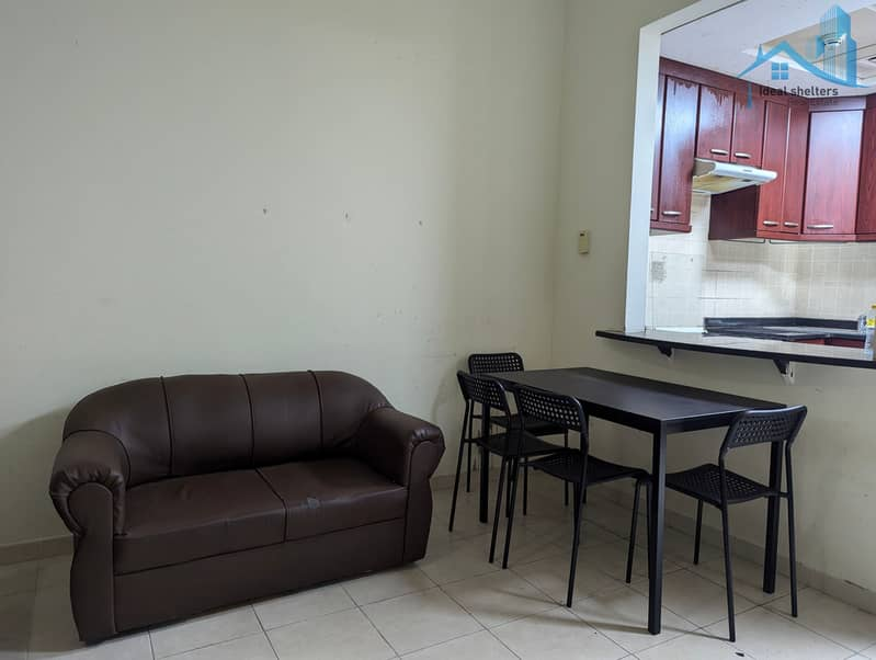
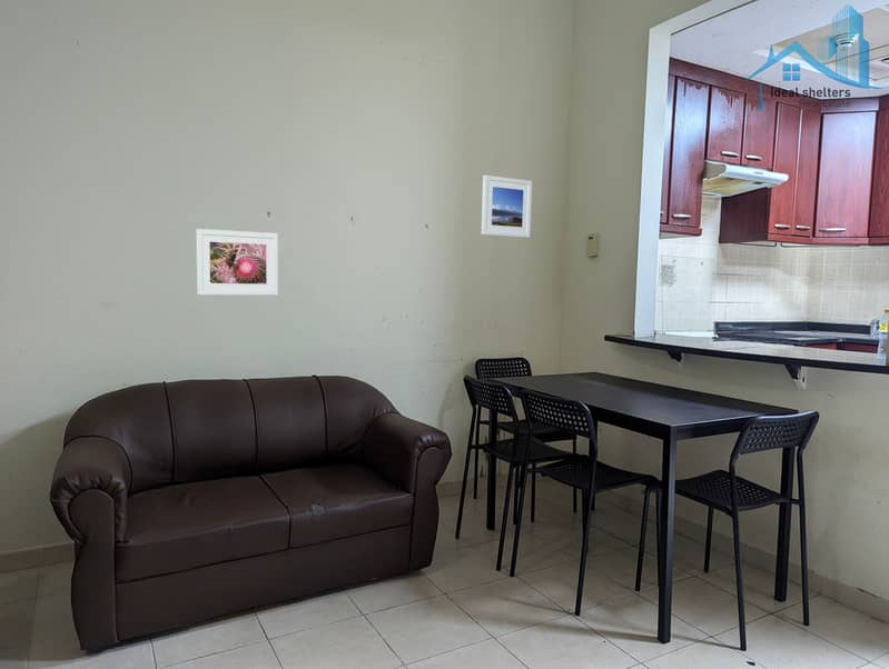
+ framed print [195,228,279,297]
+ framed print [481,174,533,239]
